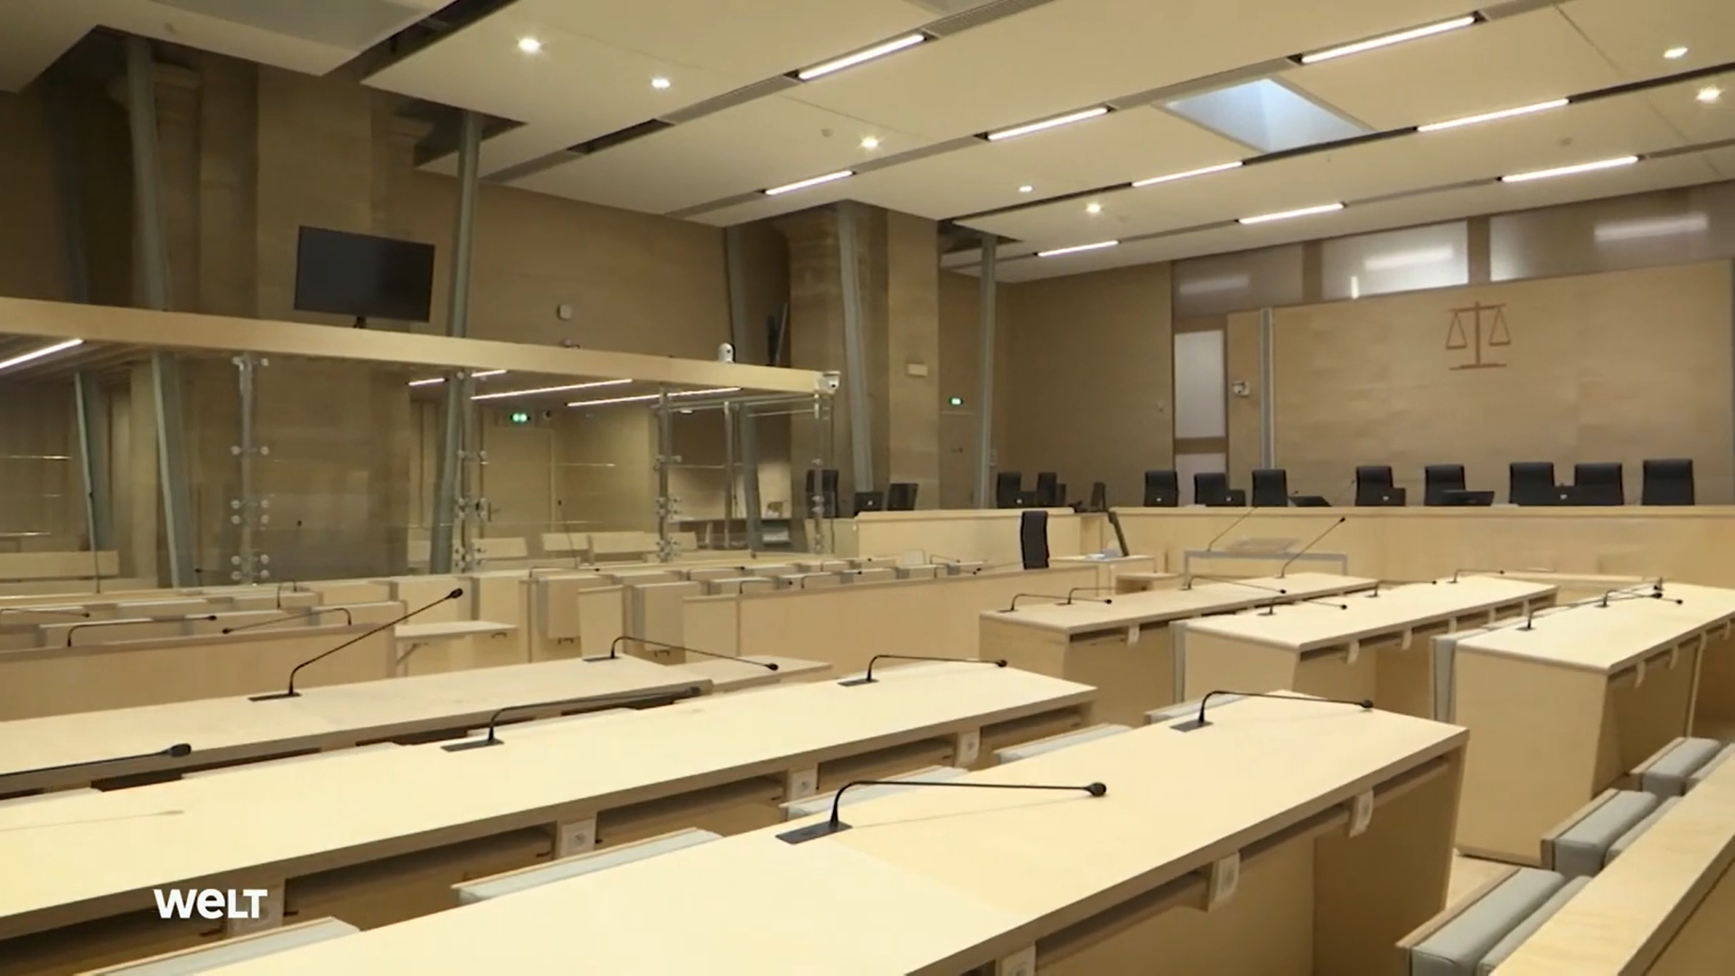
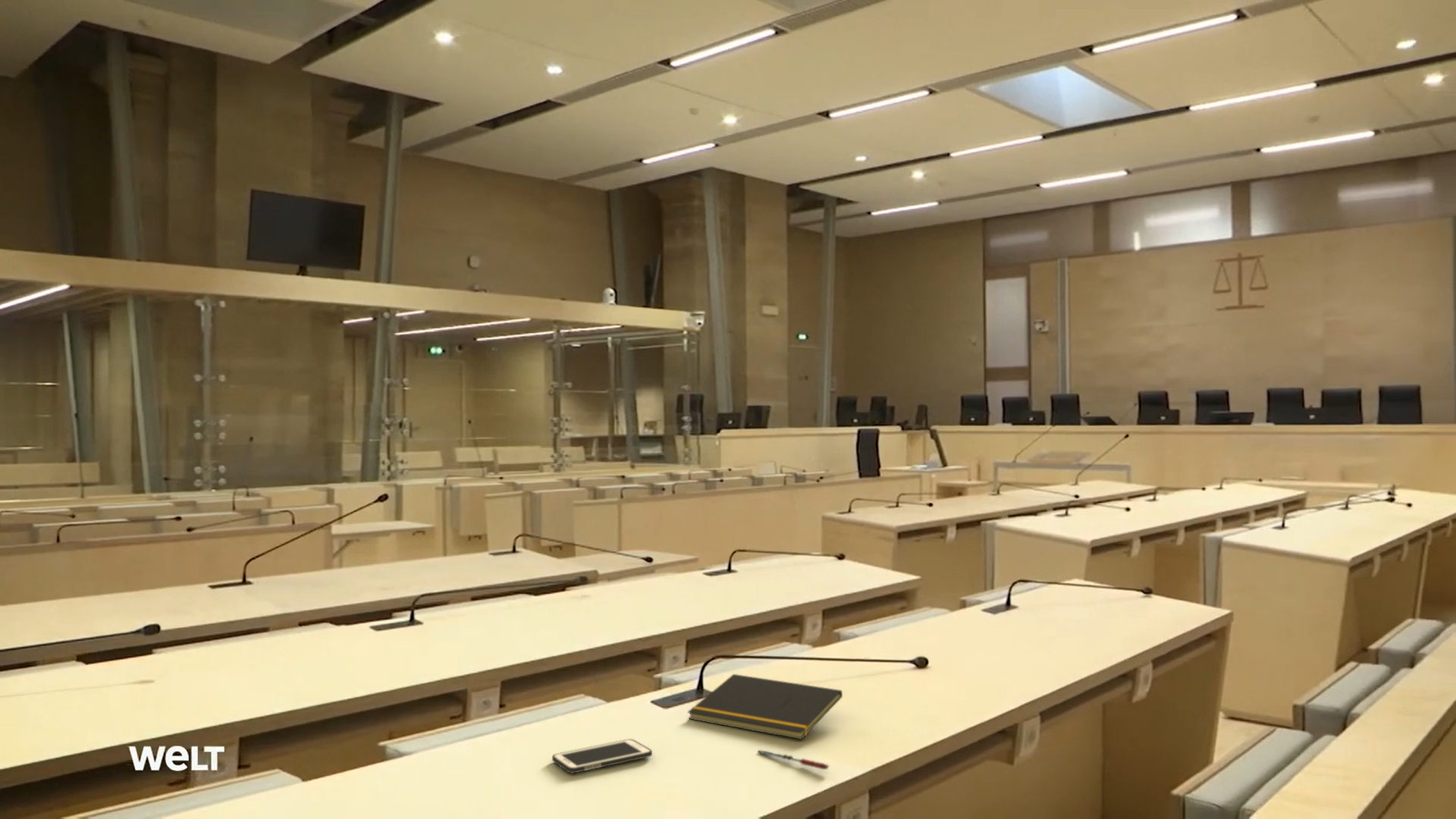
+ notepad [687,673,843,740]
+ pen [757,749,830,770]
+ cell phone [551,739,653,774]
